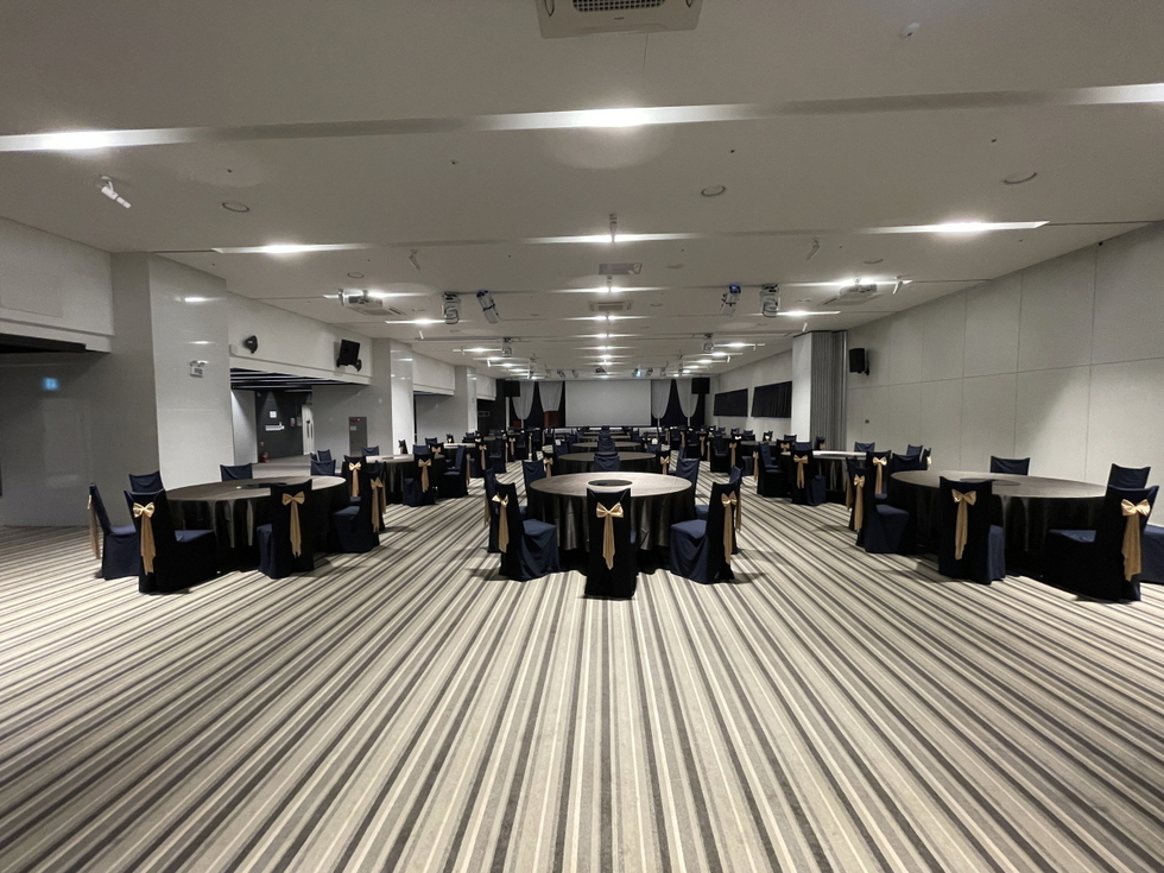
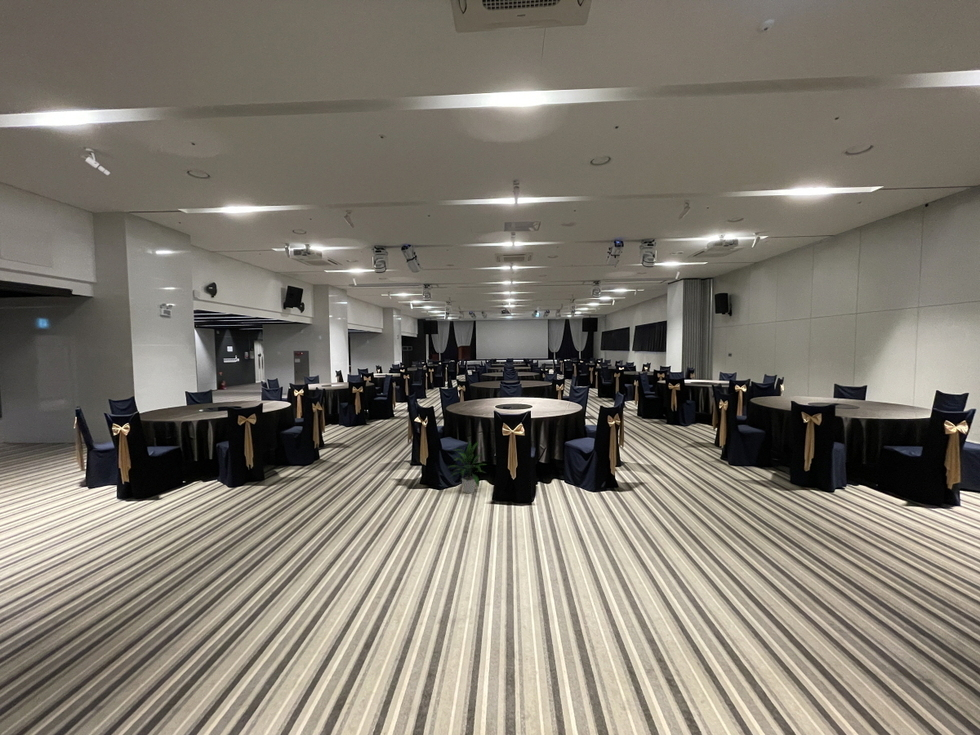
+ indoor plant [446,440,487,495]
